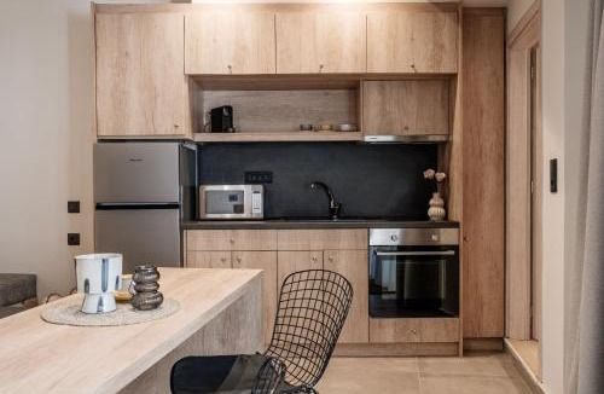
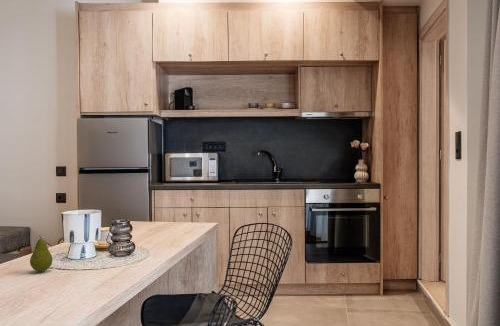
+ fruit [29,234,54,272]
